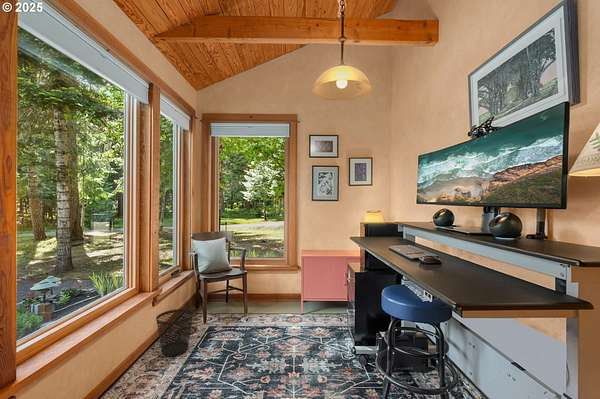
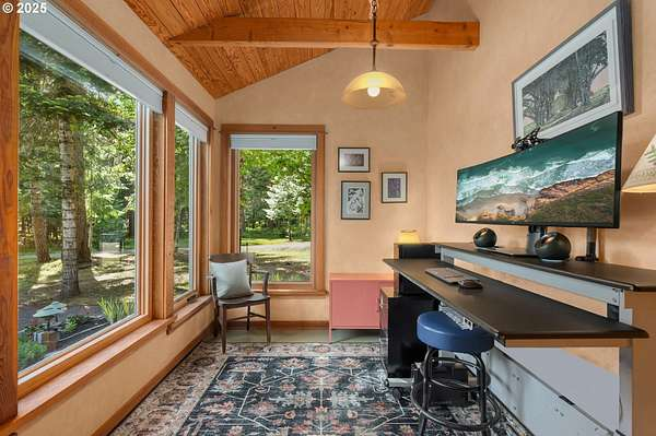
- wastebasket [155,308,194,357]
